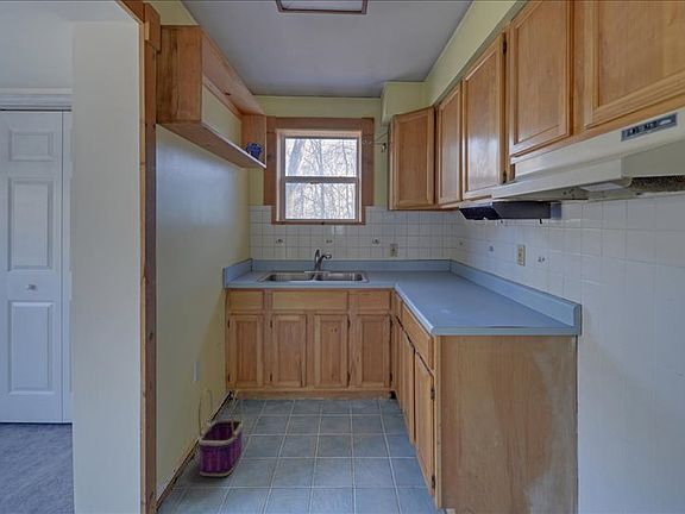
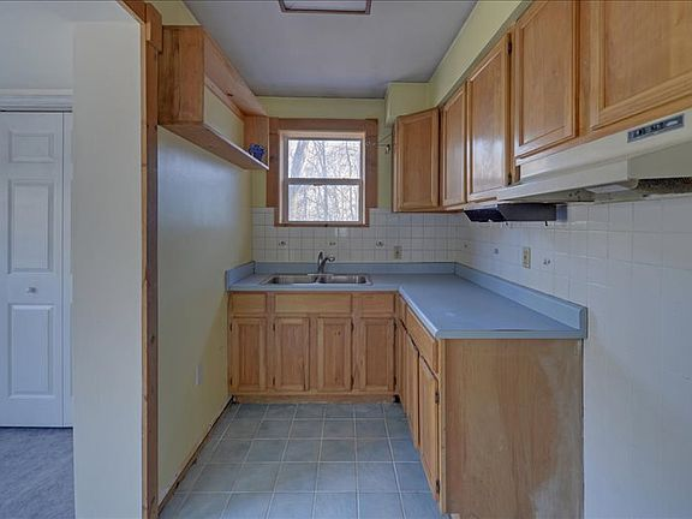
- basket [197,388,244,477]
